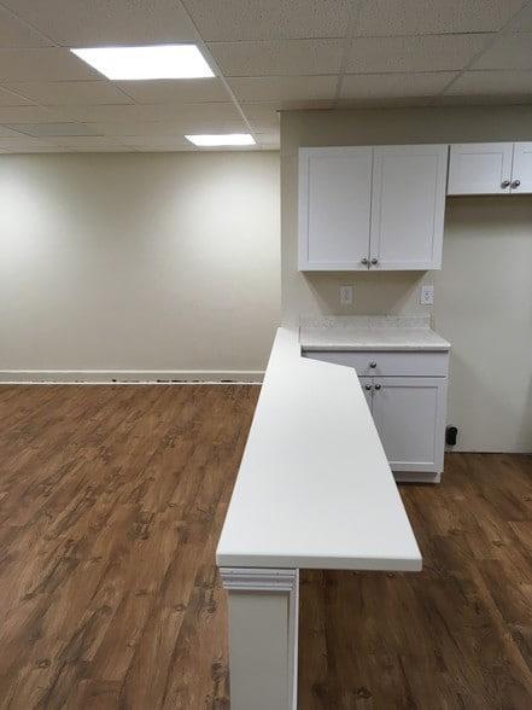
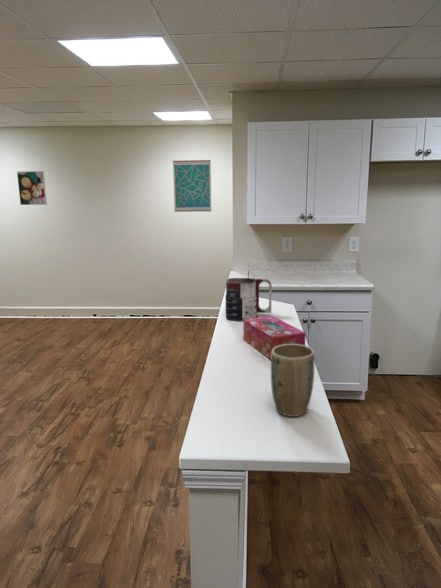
+ plant pot [270,344,316,418]
+ mug [224,277,273,321]
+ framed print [16,170,48,206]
+ tissue box [243,315,307,360]
+ wall art [172,159,212,213]
